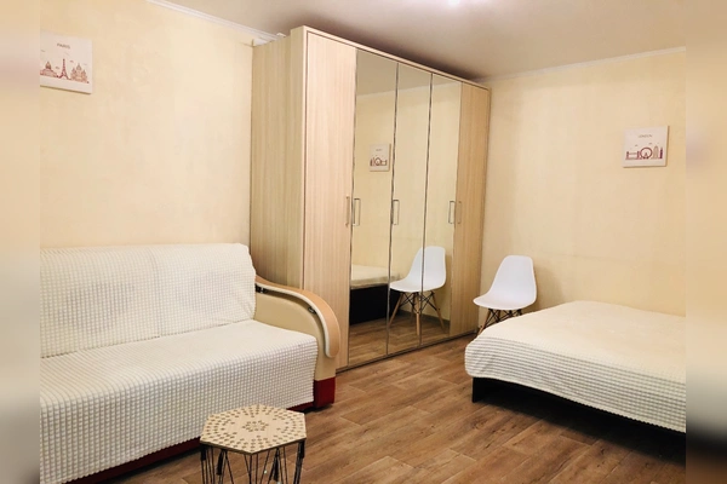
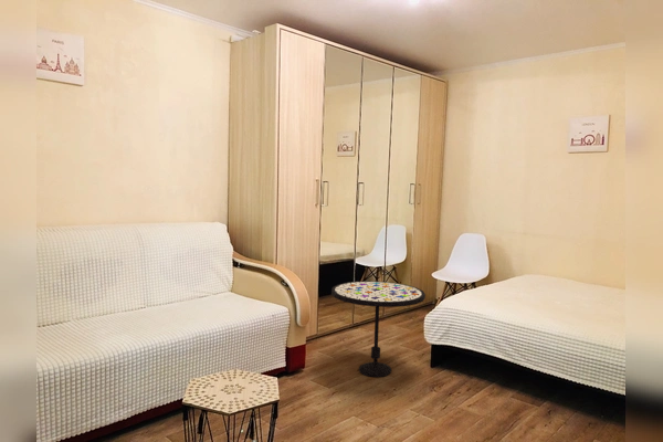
+ side table [330,280,427,378]
